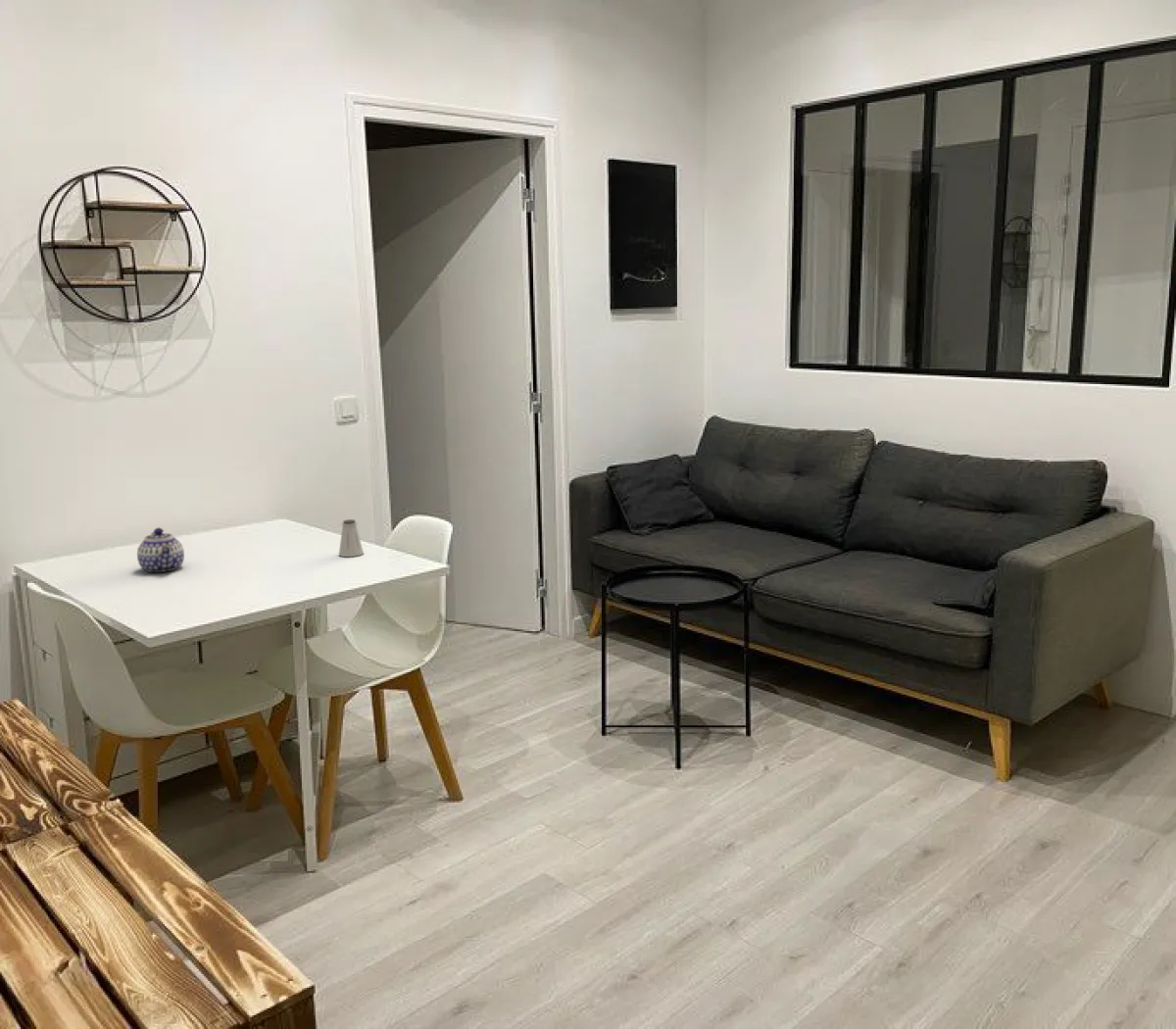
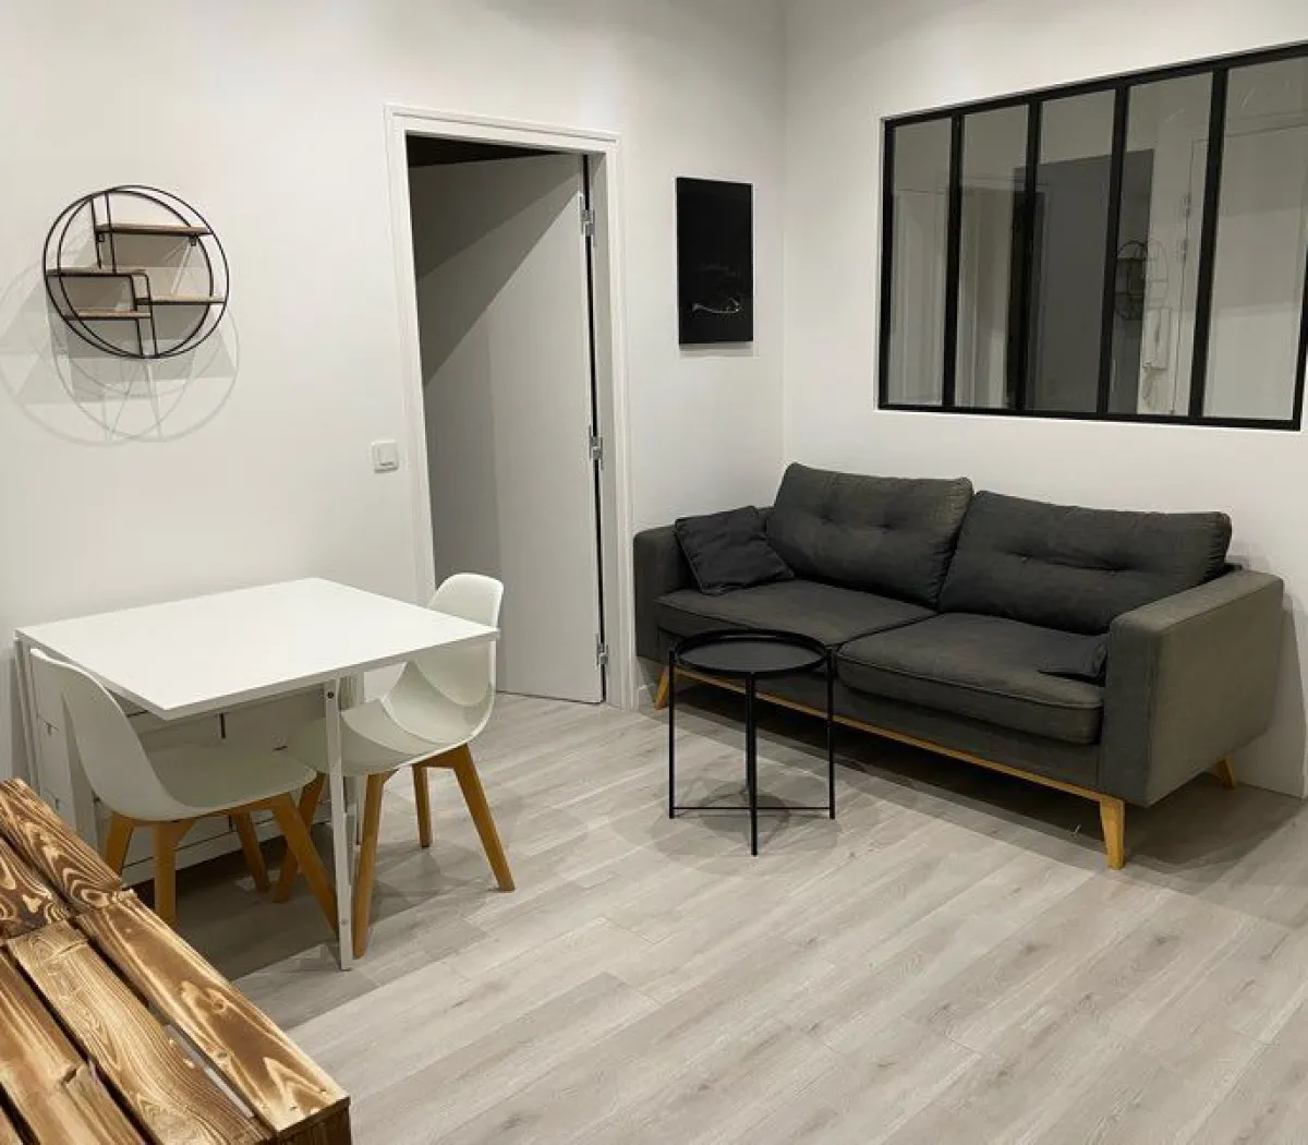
- saltshaker [338,518,365,558]
- teapot [136,526,185,573]
